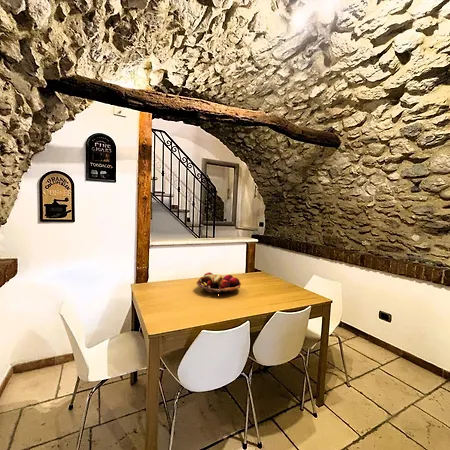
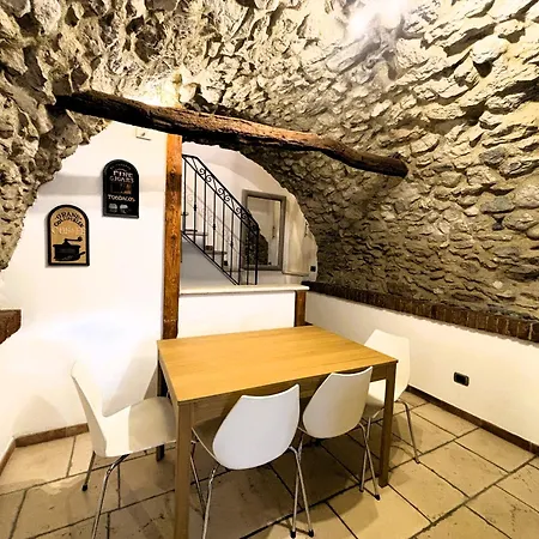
- fruit basket [196,271,242,296]
